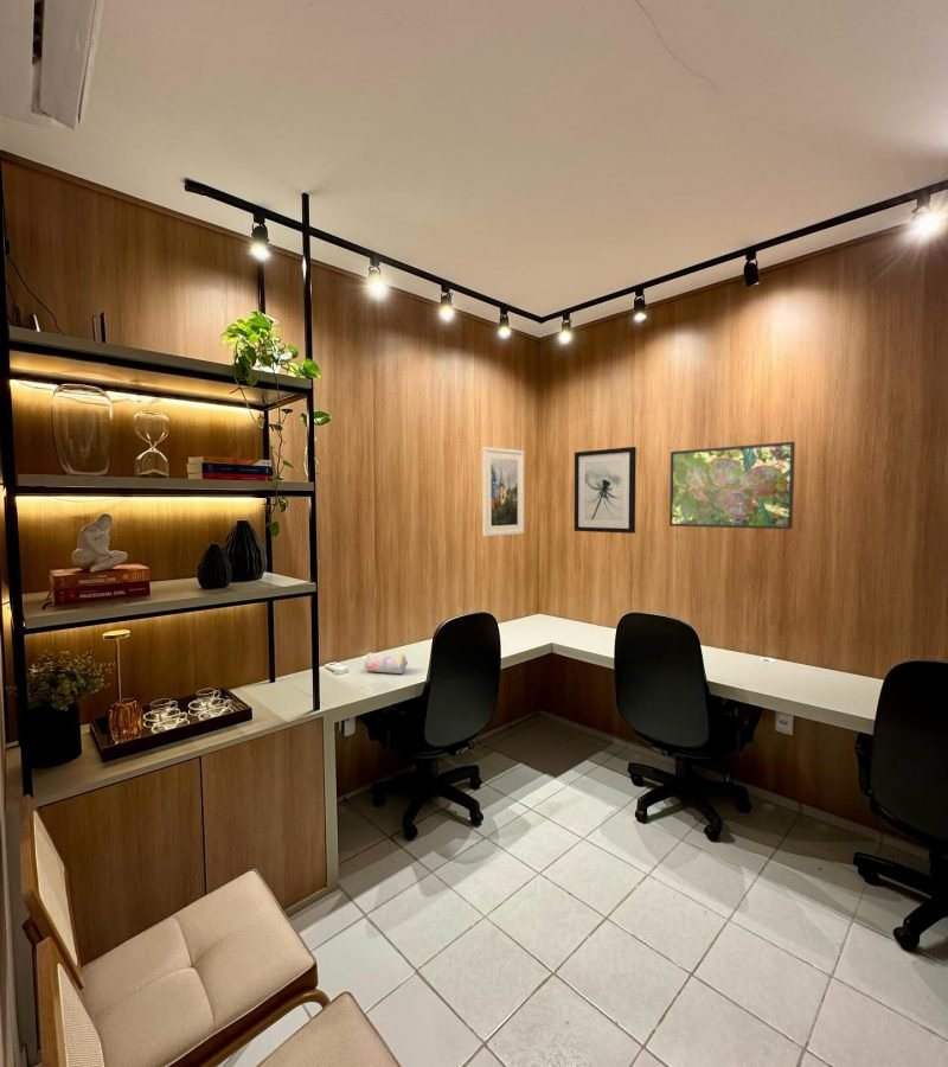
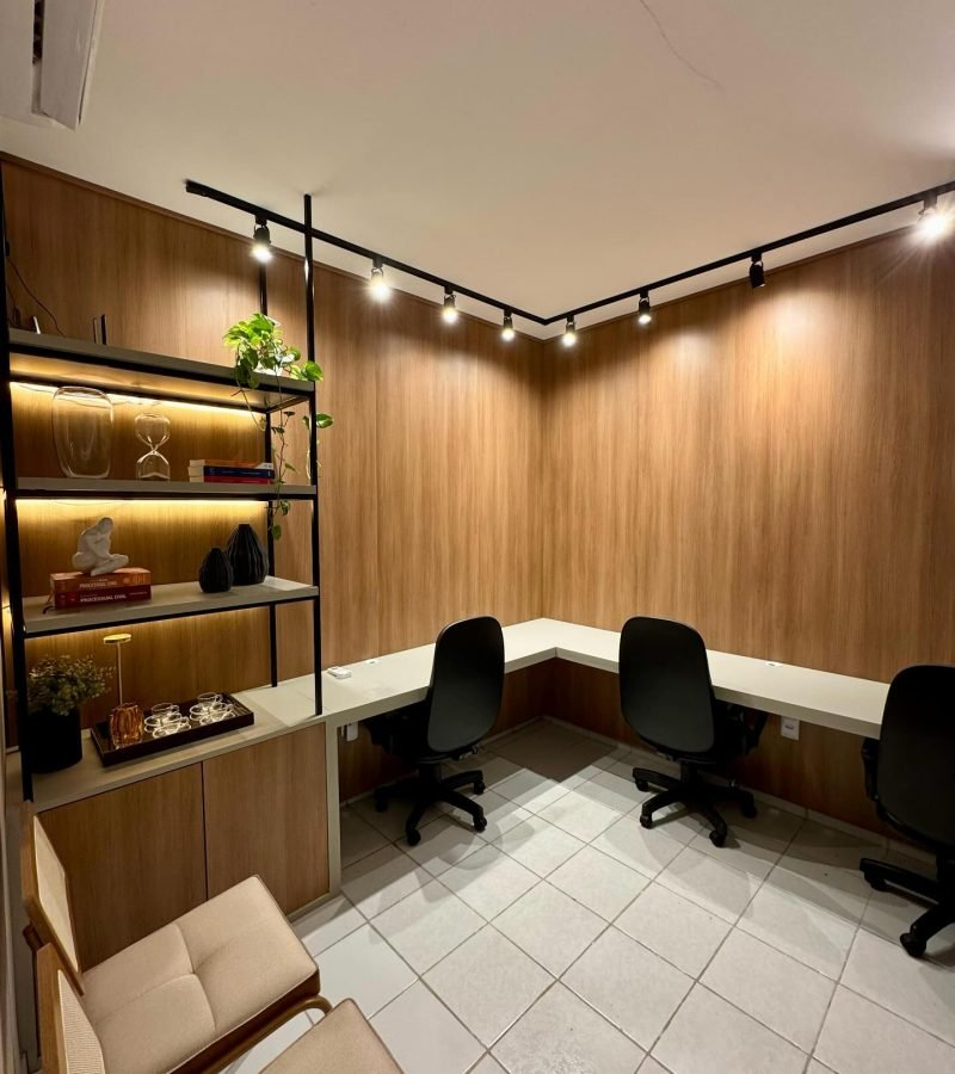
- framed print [481,446,525,537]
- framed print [668,441,796,530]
- pencil case [364,651,409,675]
- wall art [574,446,638,535]
